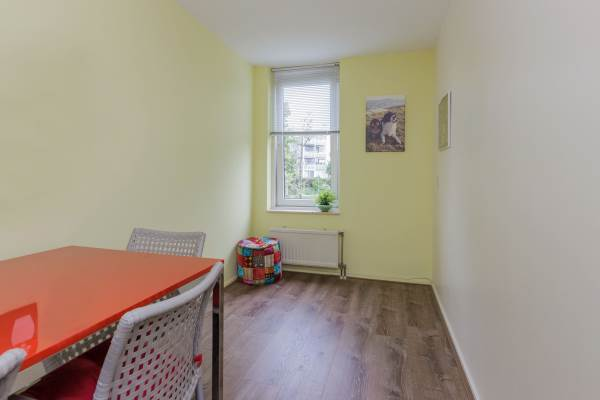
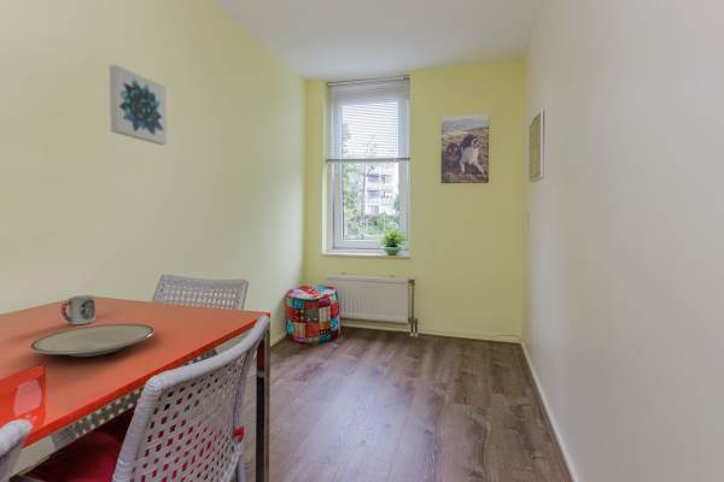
+ wall art [109,64,168,146]
+ cup [59,294,97,325]
+ plate [29,323,156,358]
